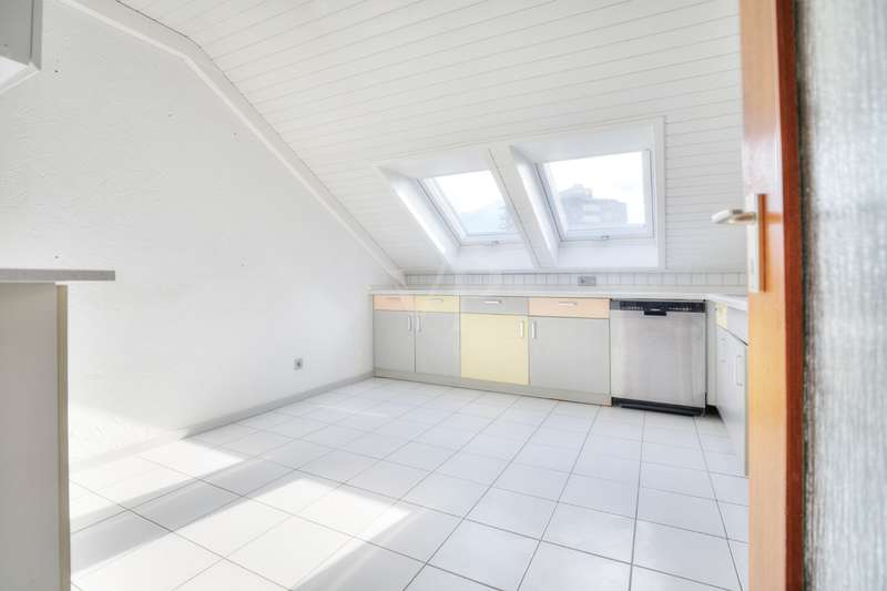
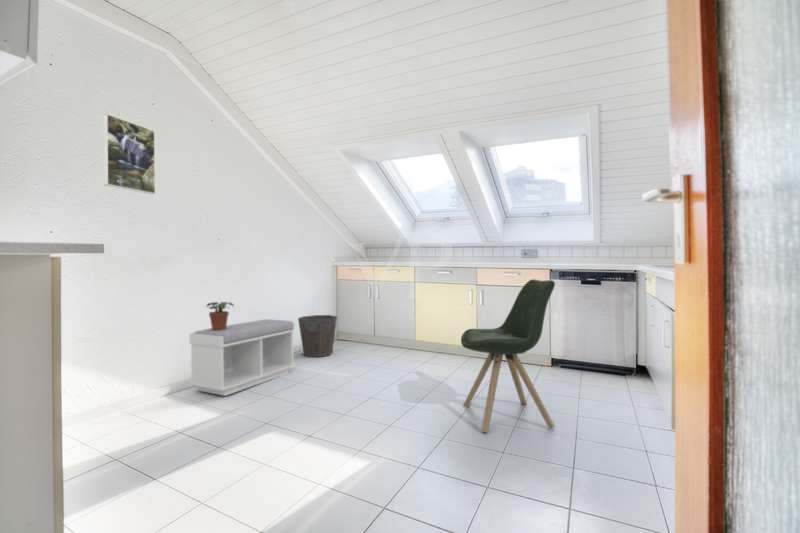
+ bench [188,318,296,397]
+ potted plant [205,301,235,330]
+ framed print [102,113,156,195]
+ chair [460,278,556,434]
+ waste bin [297,314,338,358]
